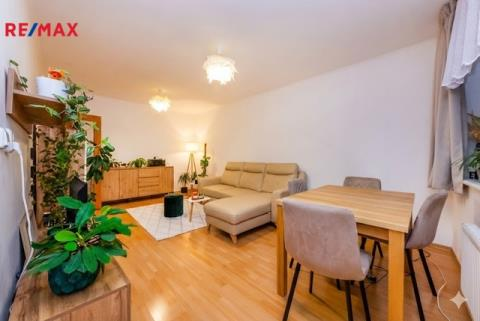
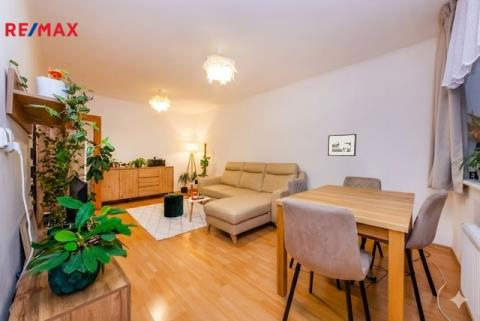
+ picture frame [327,133,358,157]
